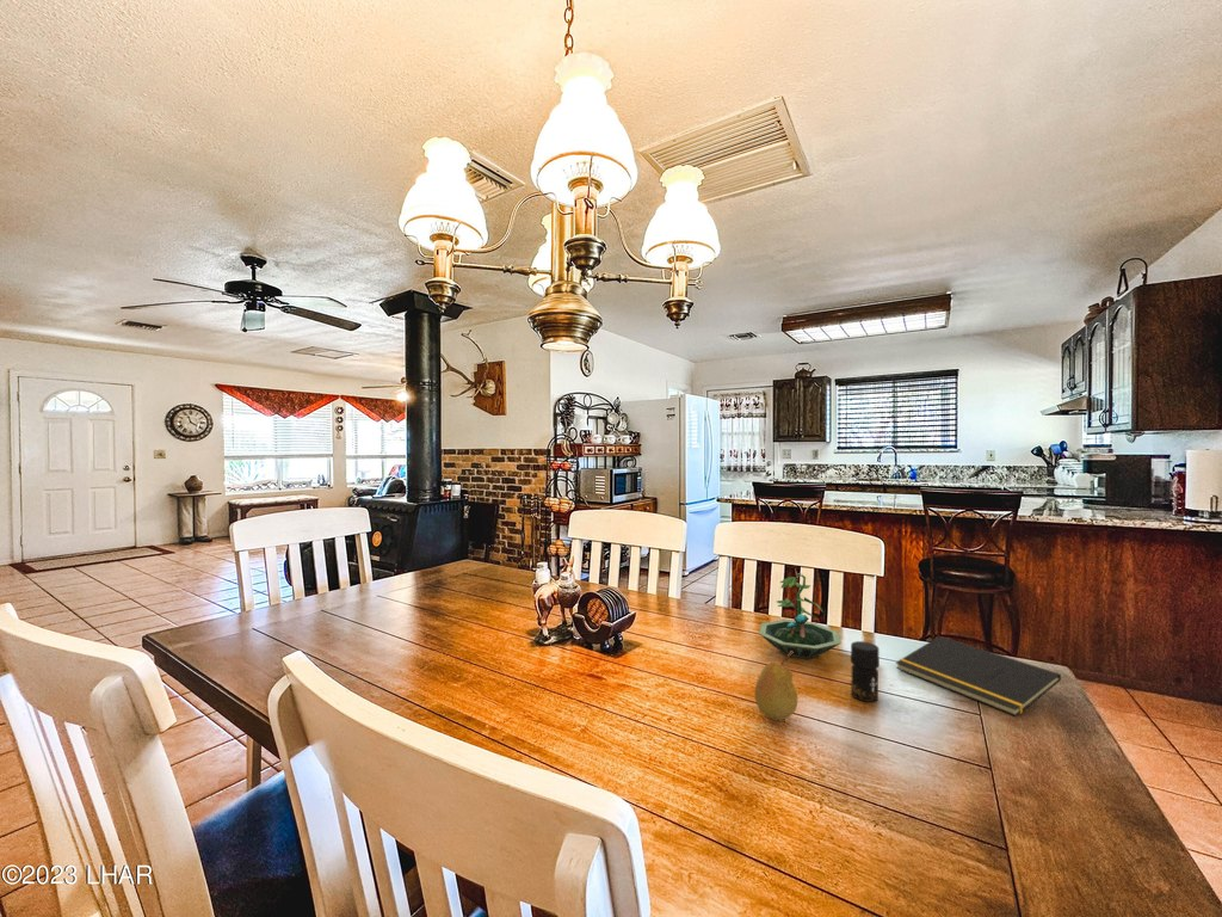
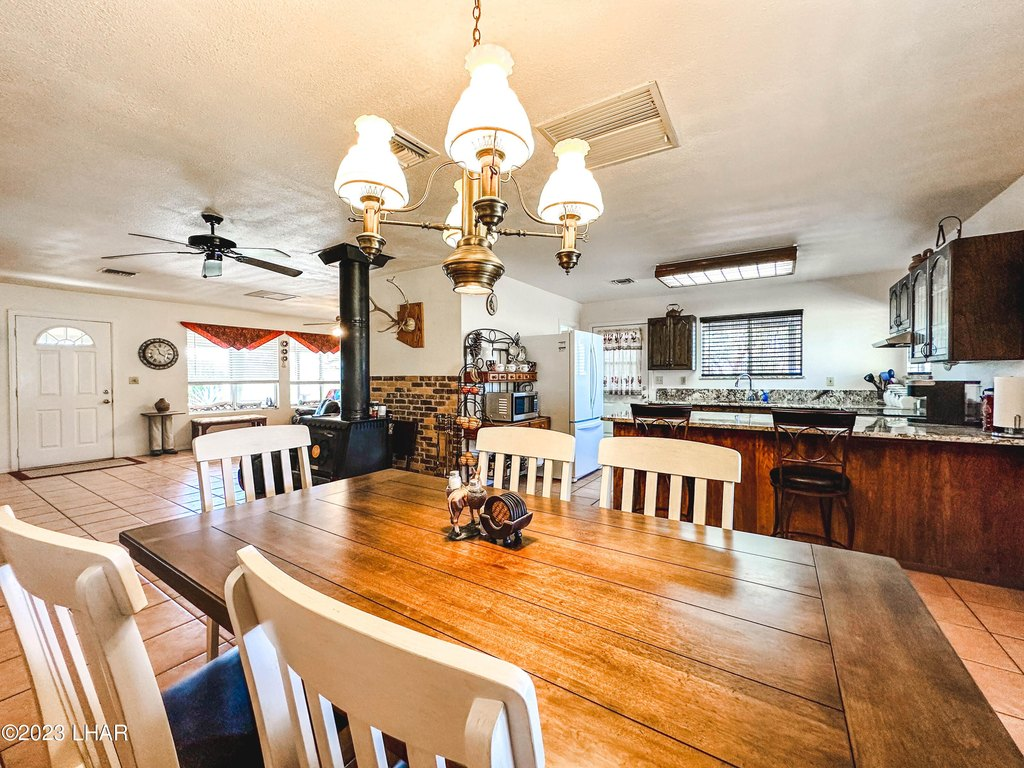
- terrarium [758,572,843,661]
- notepad [895,635,1062,718]
- fruit [753,651,798,722]
- jar [850,640,881,703]
